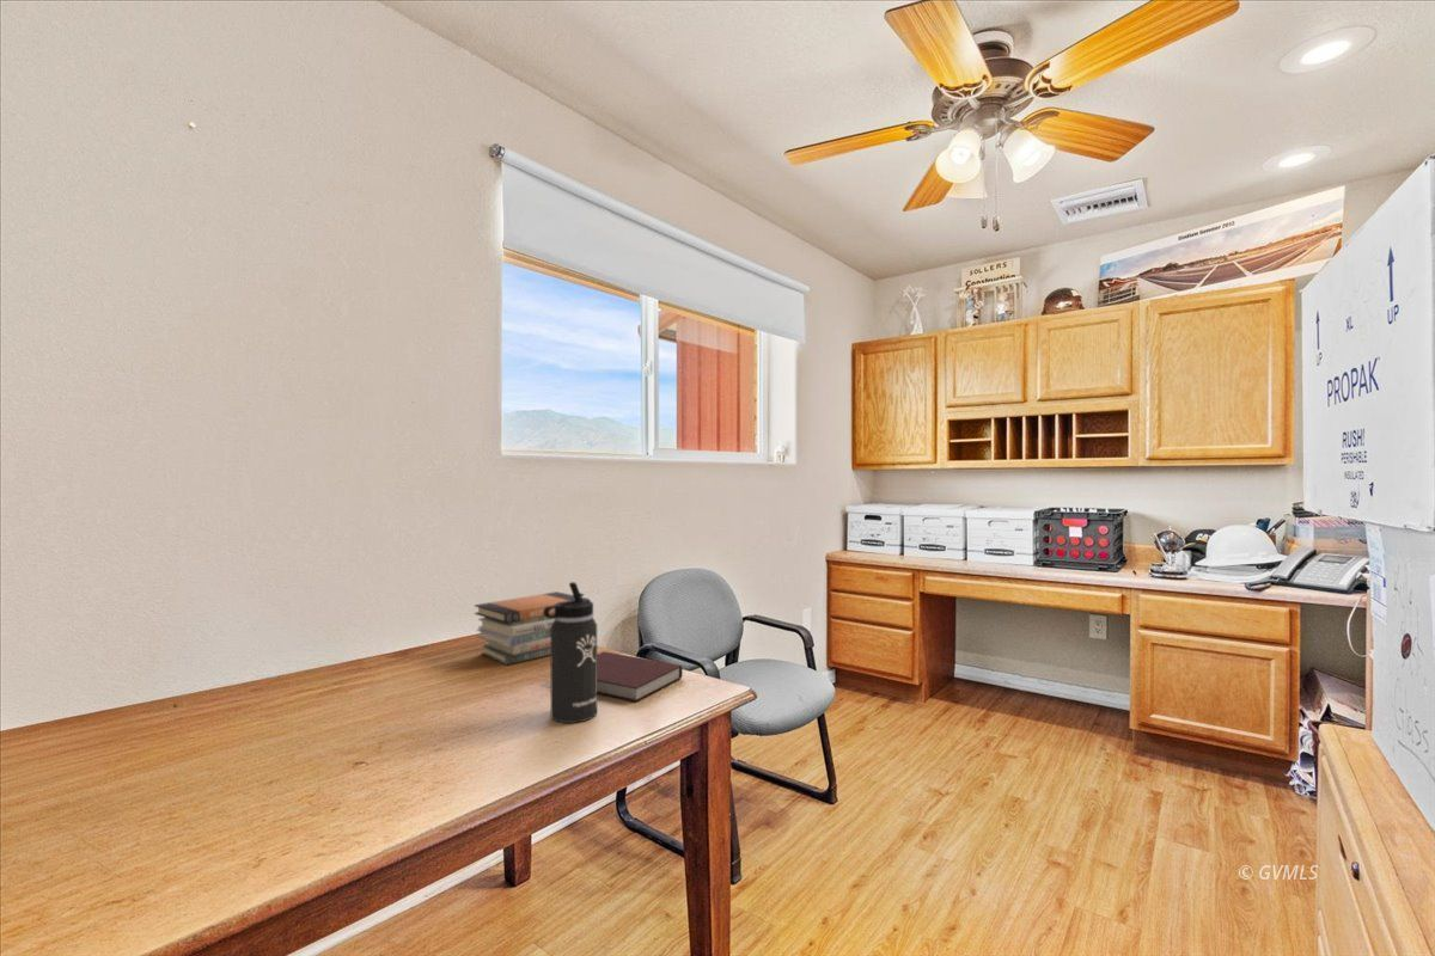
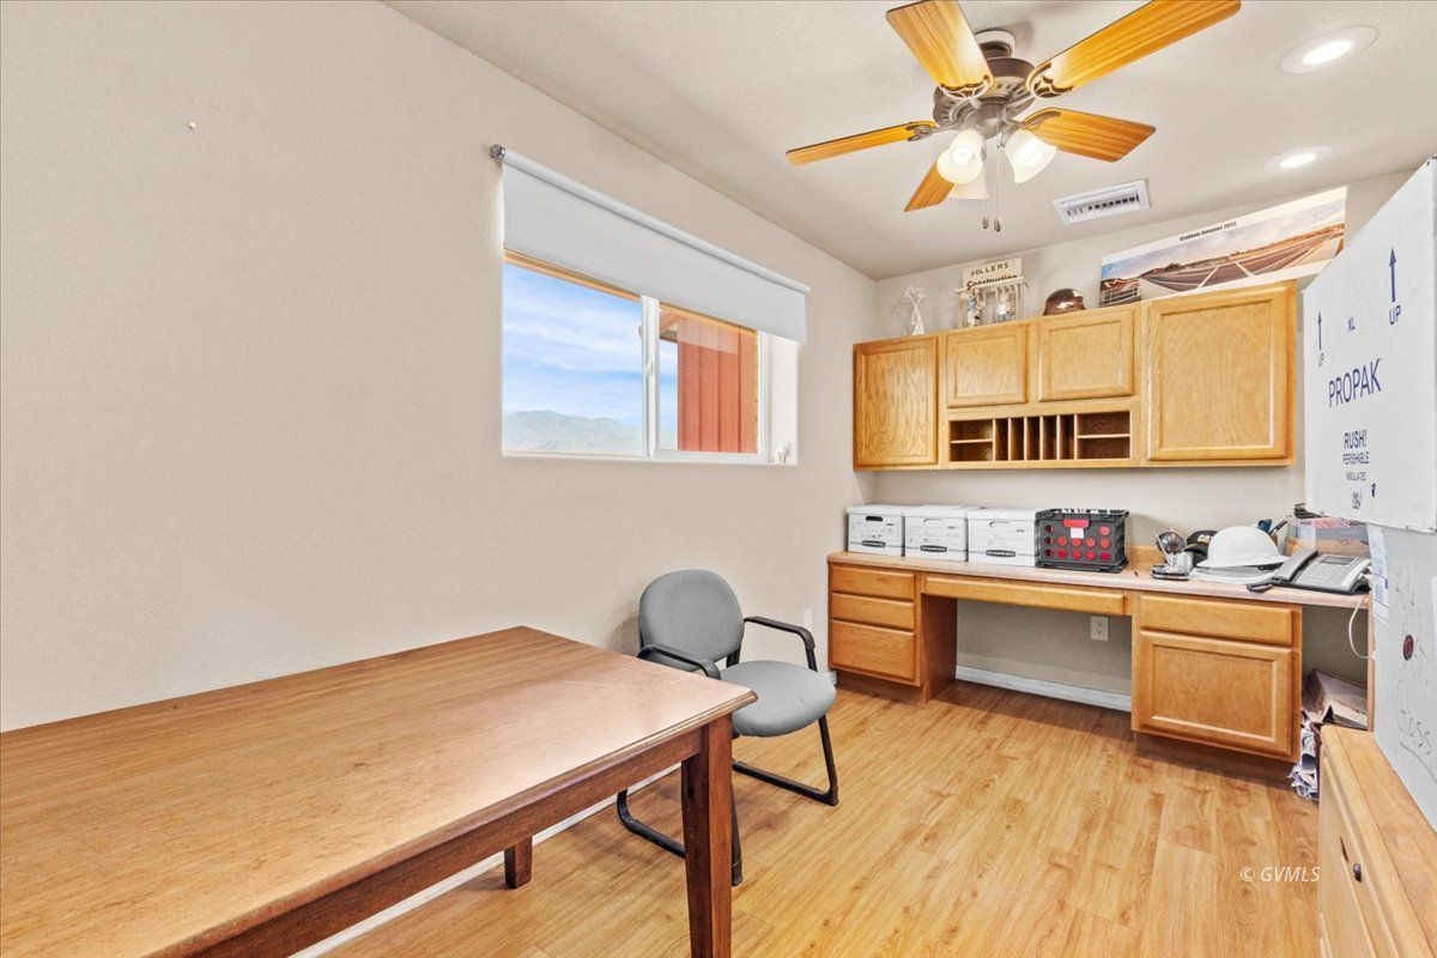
- notebook [597,651,684,703]
- book stack [474,590,591,666]
- thermos bottle [543,581,598,724]
